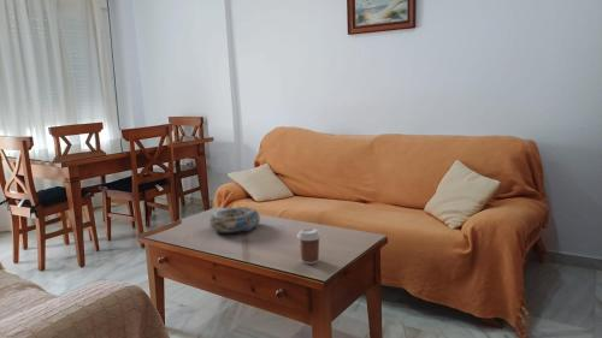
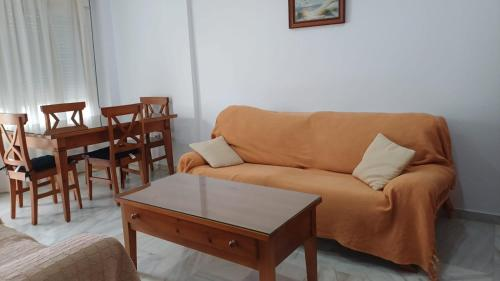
- coffee cup [296,227,323,265]
- decorative bowl [208,206,261,233]
